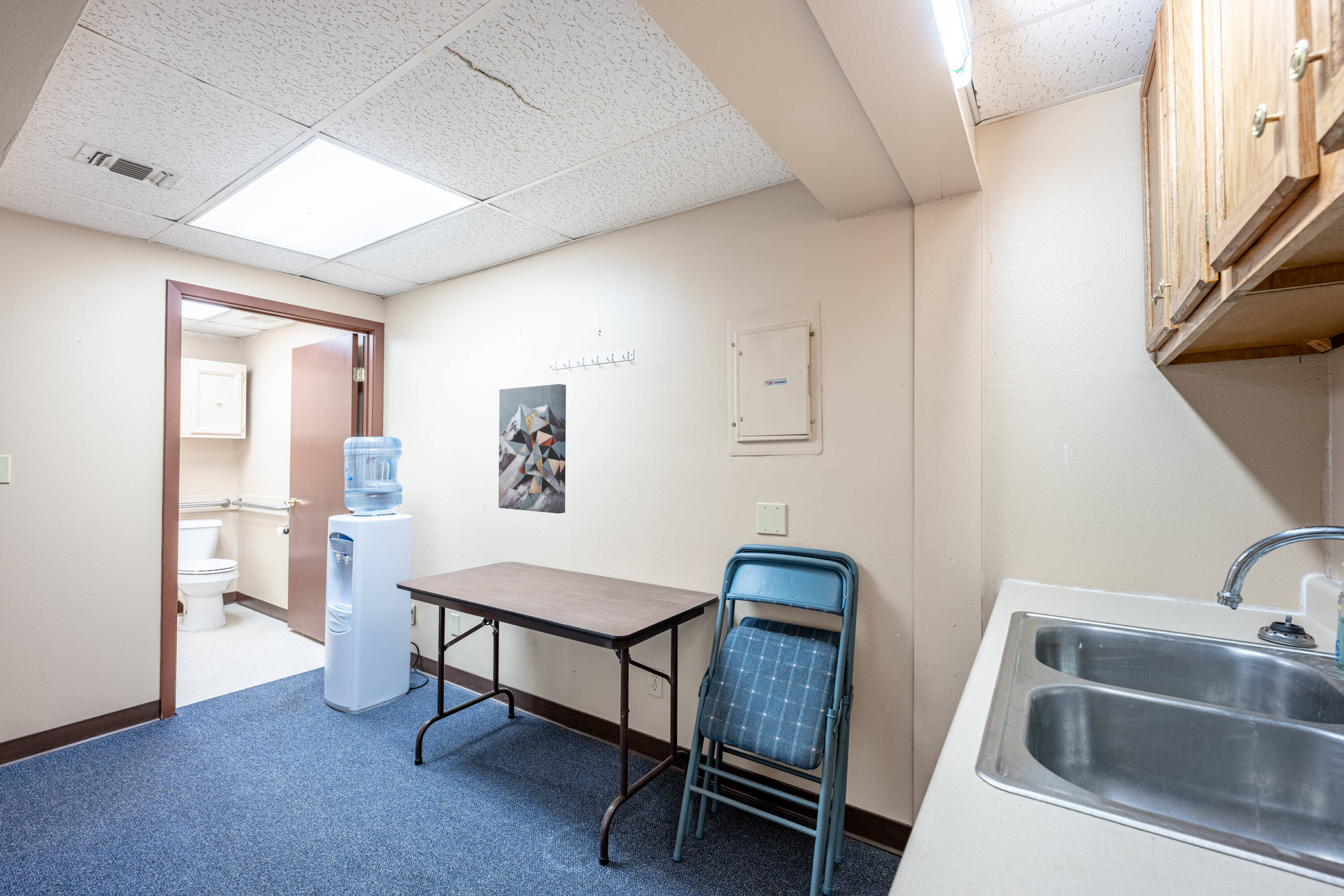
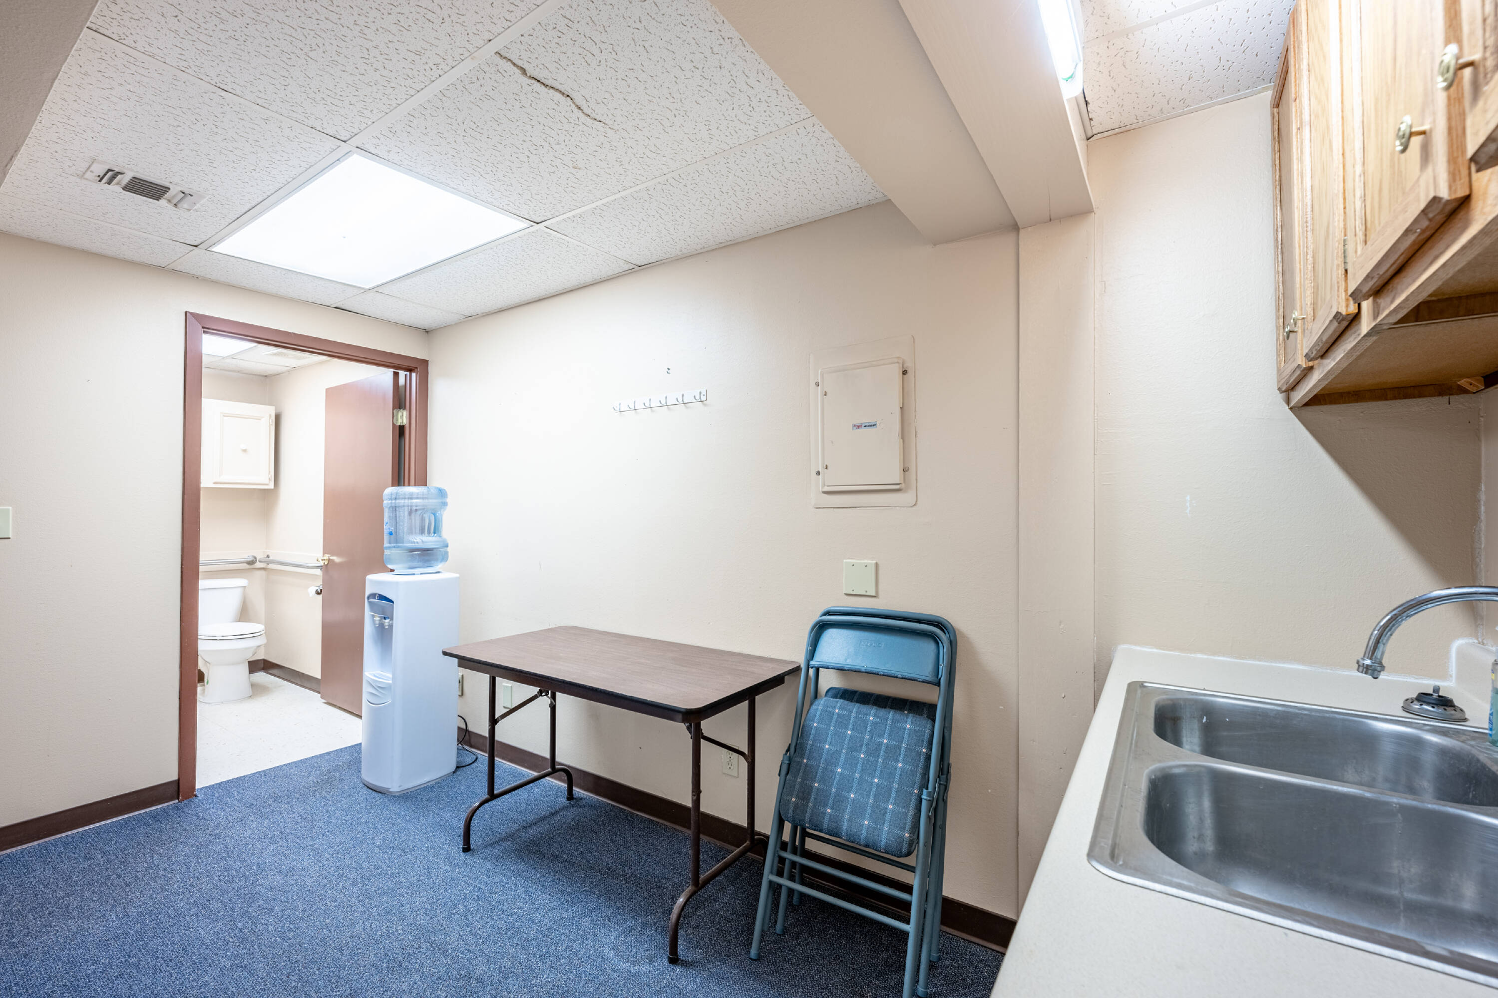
- wall art [498,383,566,514]
